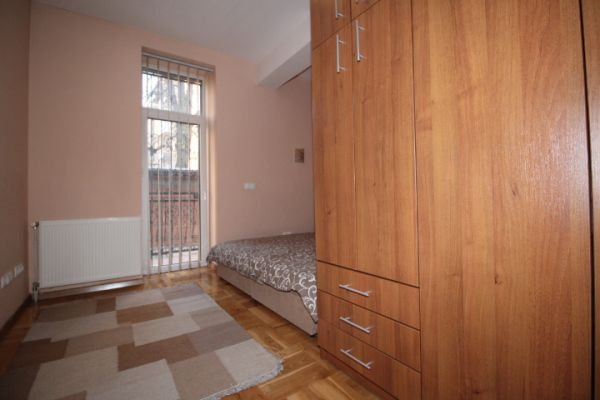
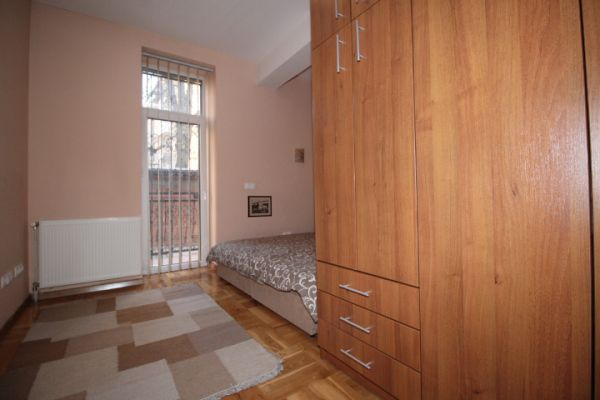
+ picture frame [247,195,273,218]
